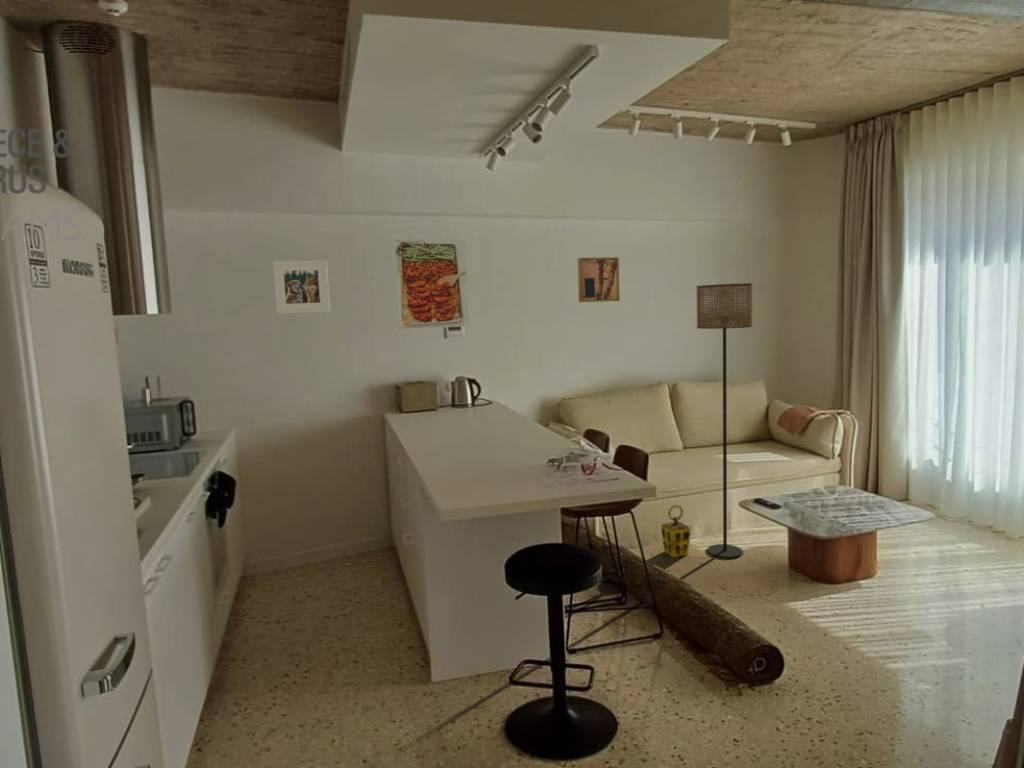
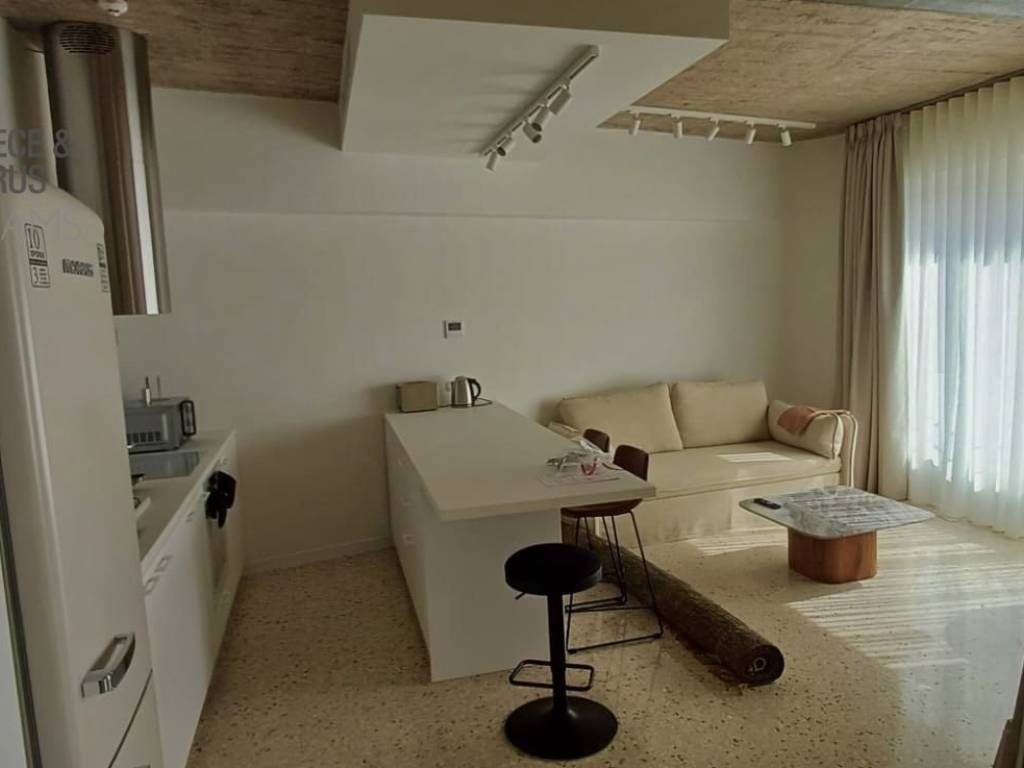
- floor lamp [696,282,754,559]
- wall art [577,256,621,303]
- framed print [392,238,470,330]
- lantern [660,504,692,558]
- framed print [272,260,331,314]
